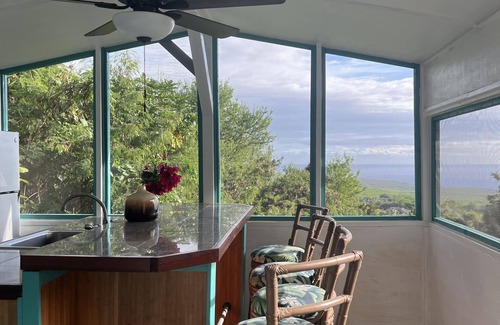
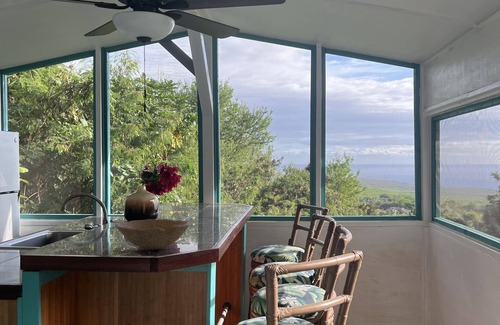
+ bowl [114,218,191,251]
